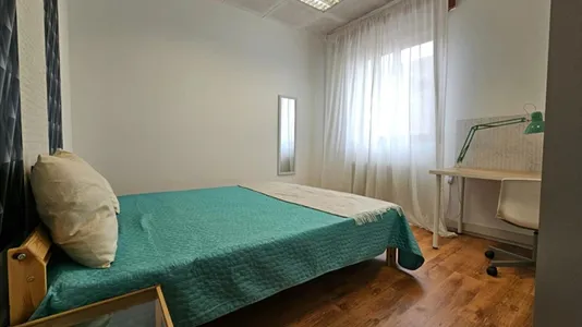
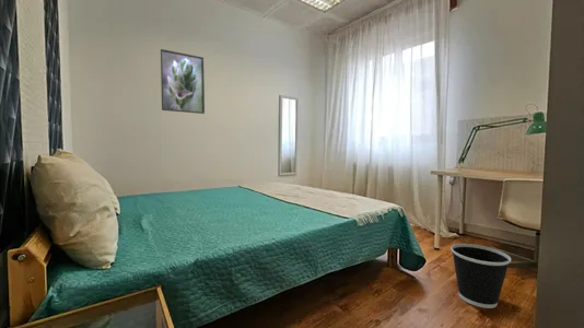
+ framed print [160,48,206,115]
+ wastebasket [449,243,512,309]
